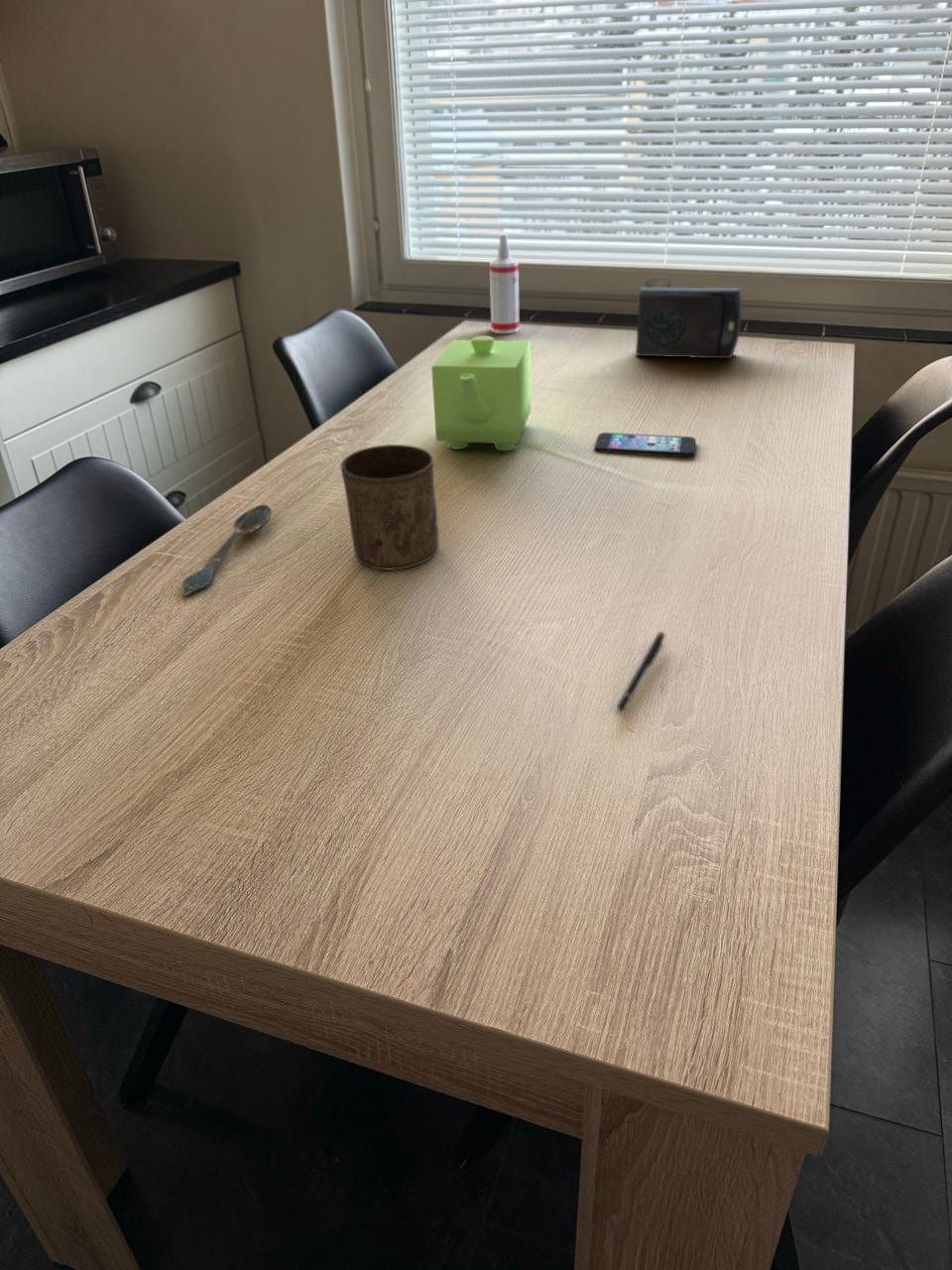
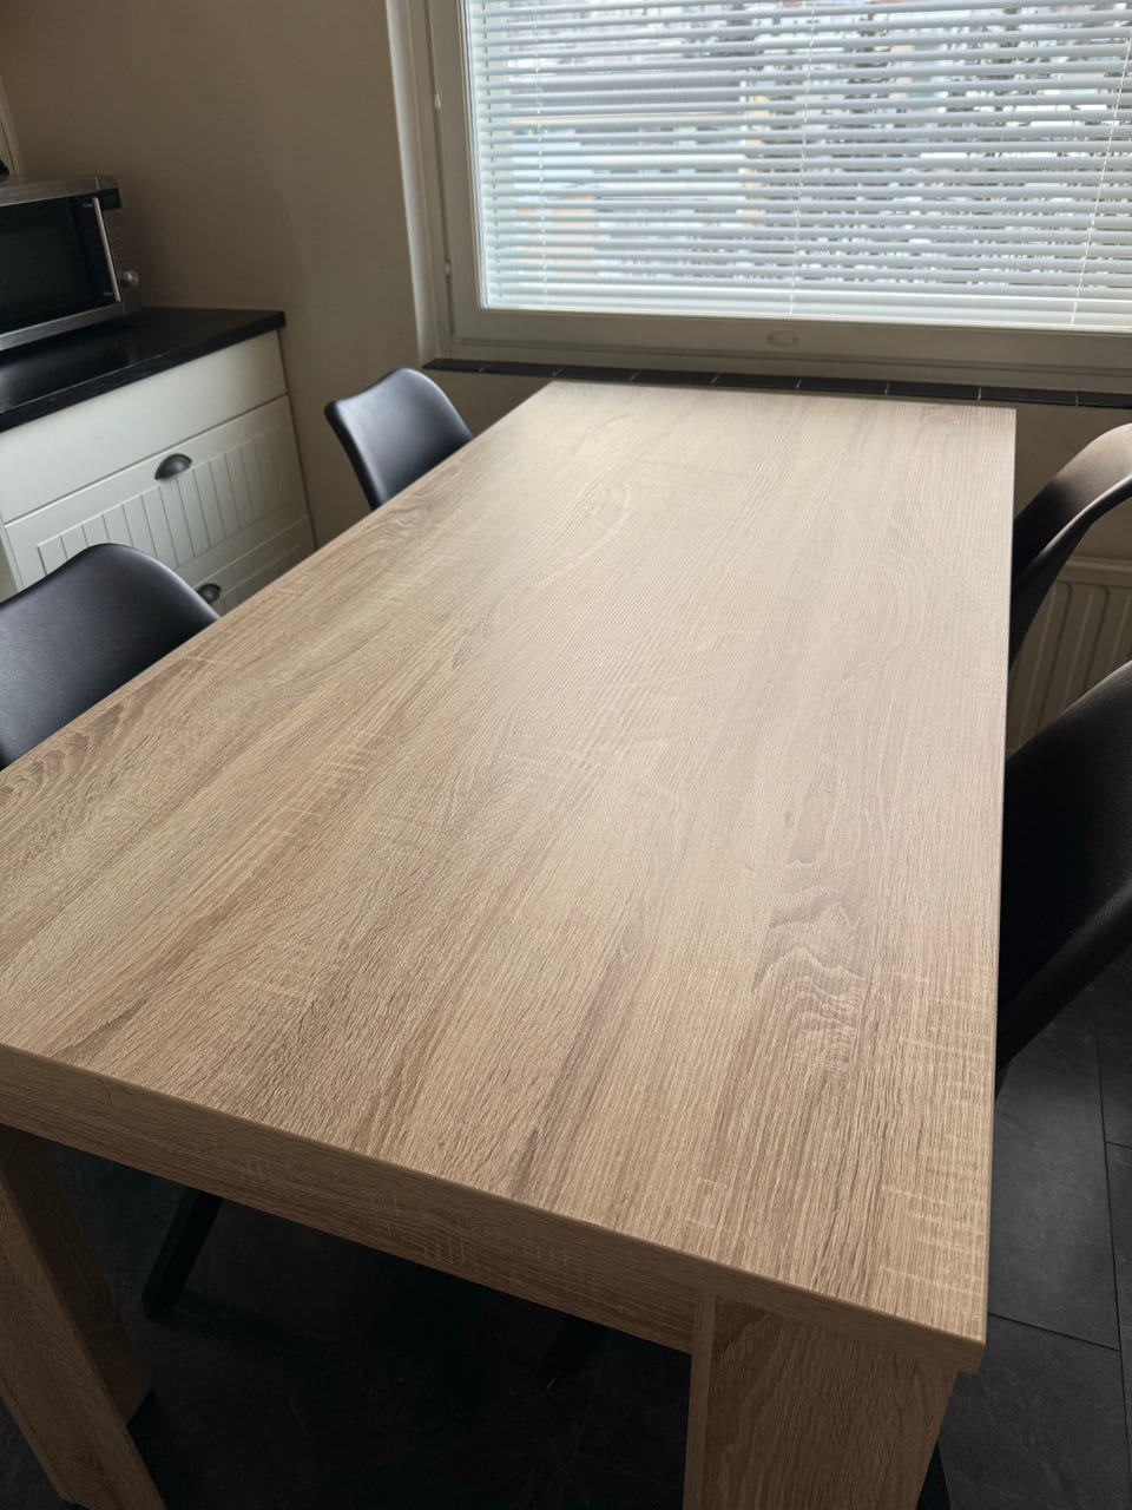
- cup [340,444,439,571]
- teapot [430,335,532,451]
- spray bottle [489,232,521,334]
- smartphone [593,432,697,458]
- pen [617,631,666,714]
- speaker [635,287,743,360]
- spoon [180,504,273,597]
